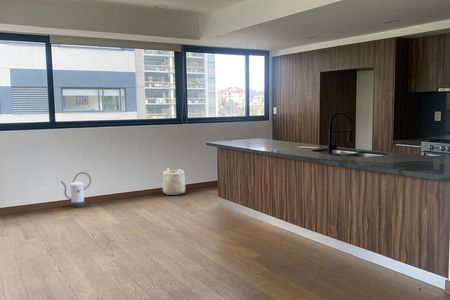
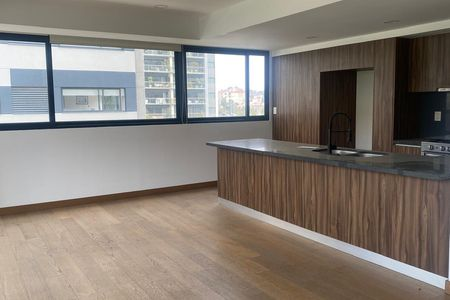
- basket [162,167,186,196]
- watering can [59,171,92,208]
